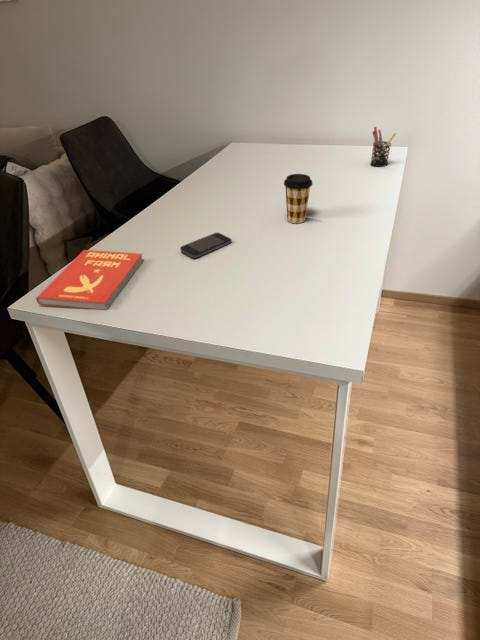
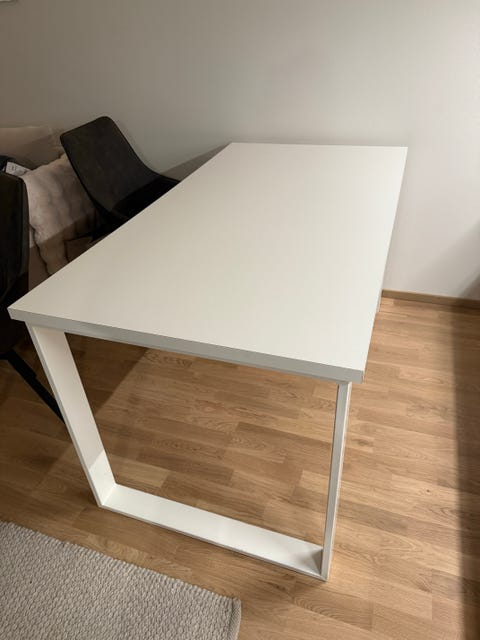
- smartphone [179,232,233,259]
- pen holder [369,126,397,168]
- coffee cup [283,173,313,224]
- book [35,249,145,311]
